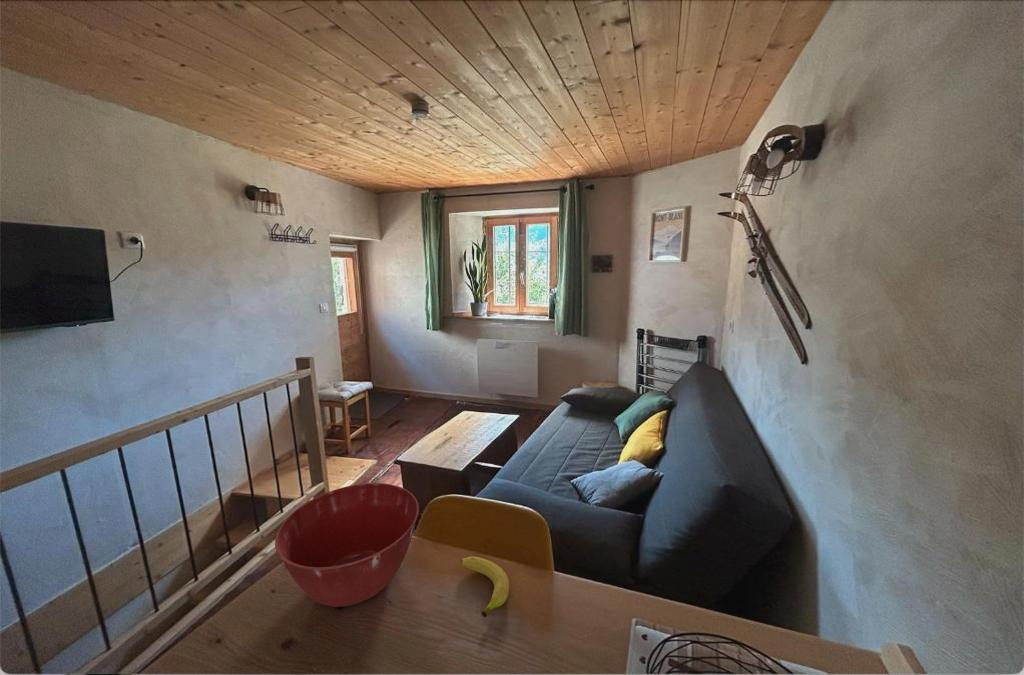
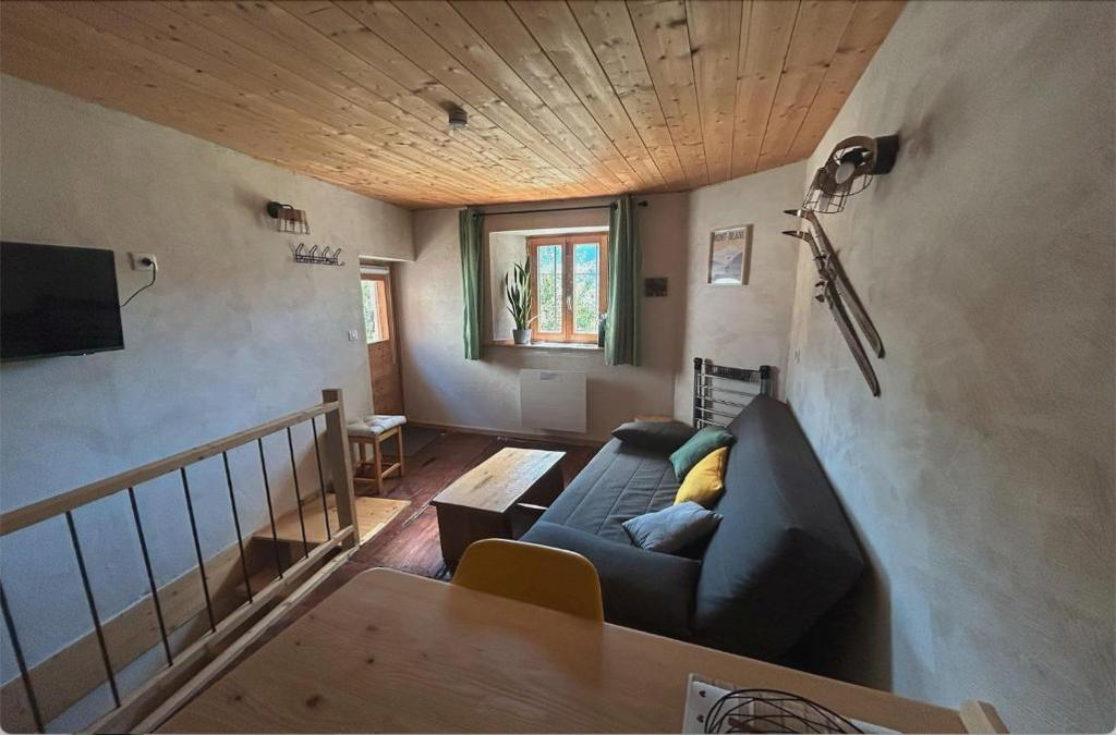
- mixing bowl [274,482,420,608]
- fruit [460,556,510,618]
